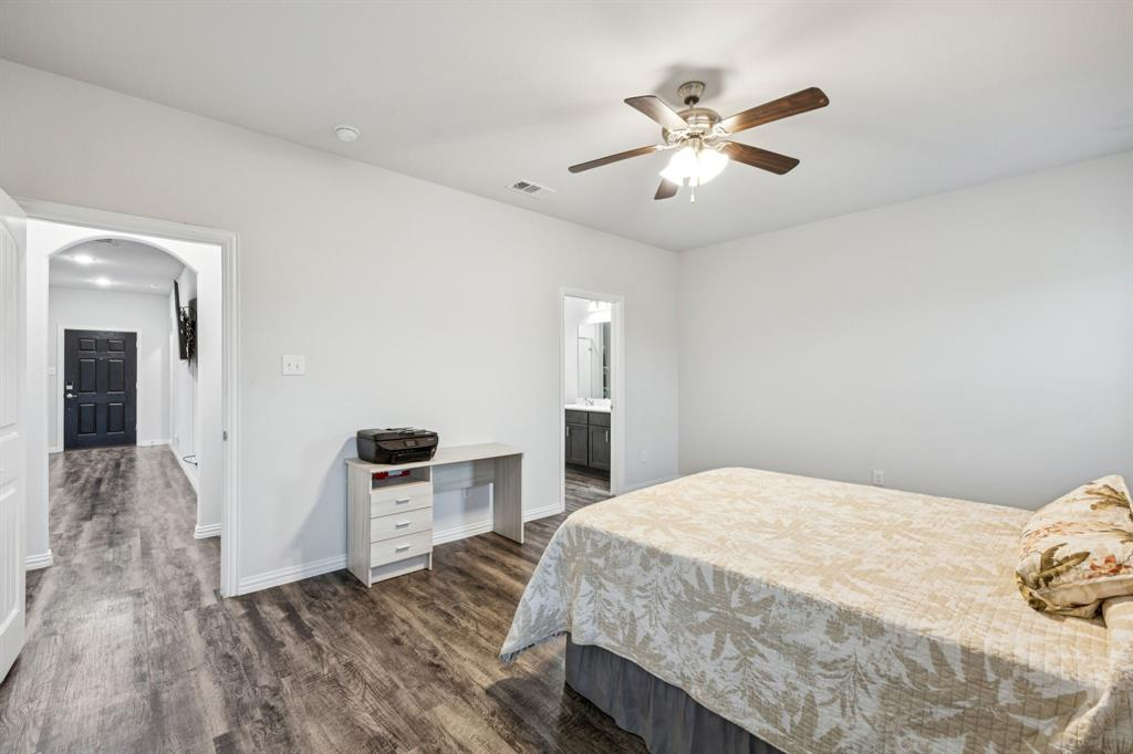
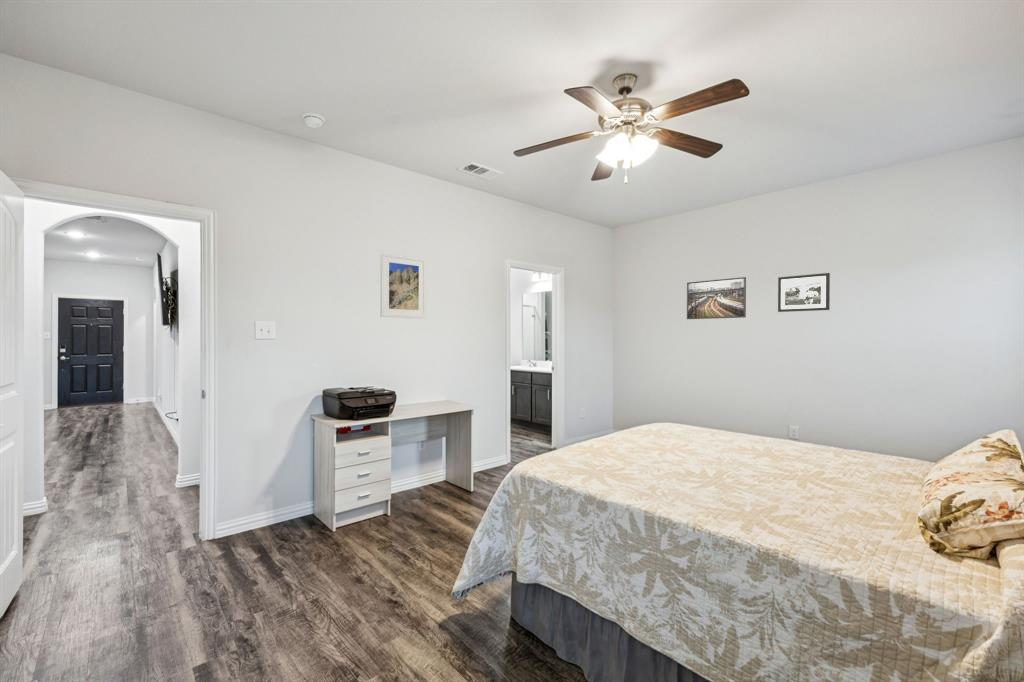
+ picture frame [777,272,831,313]
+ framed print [686,276,747,320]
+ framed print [379,252,427,319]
